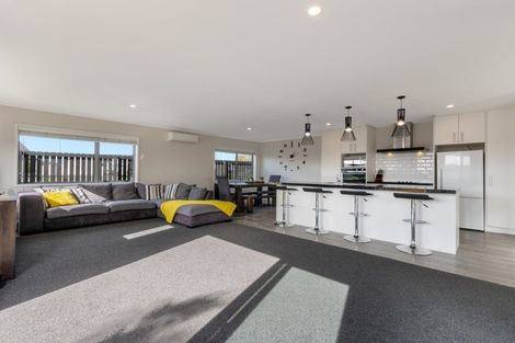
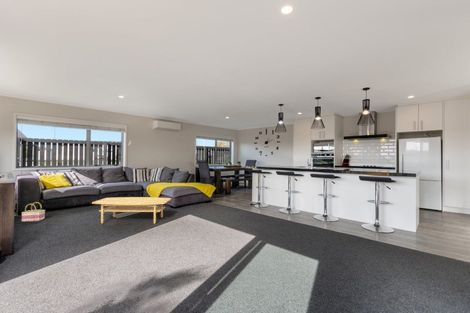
+ basket [21,201,46,223]
+ coffee table [91,196,172,225]
